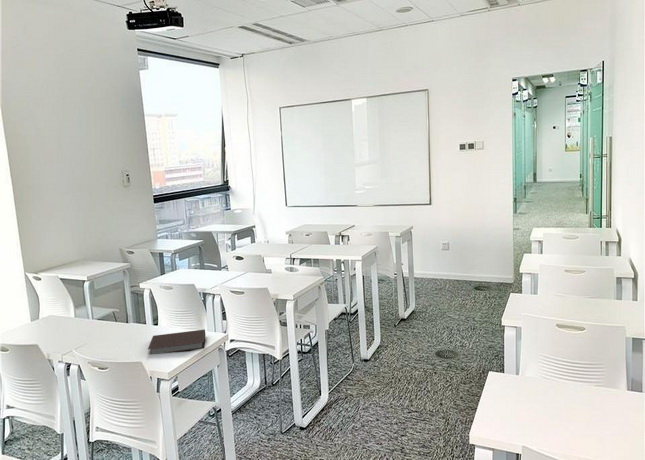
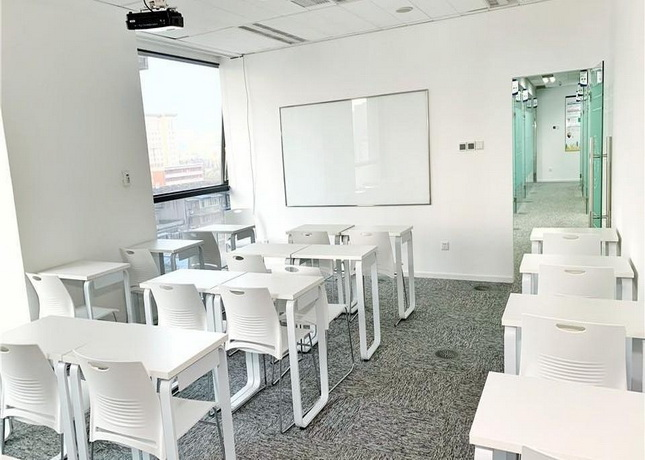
- notebook [147,328,206,354]
